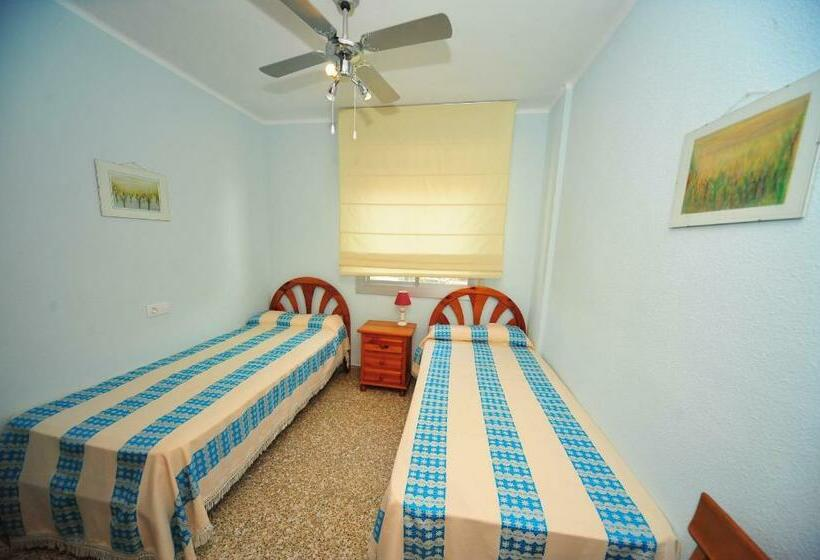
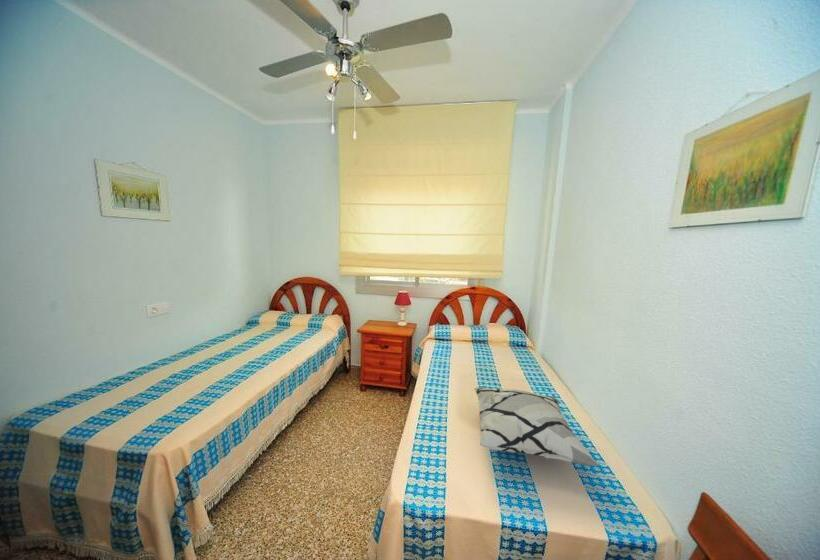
+ decorative pillow [473,386,599,467]
